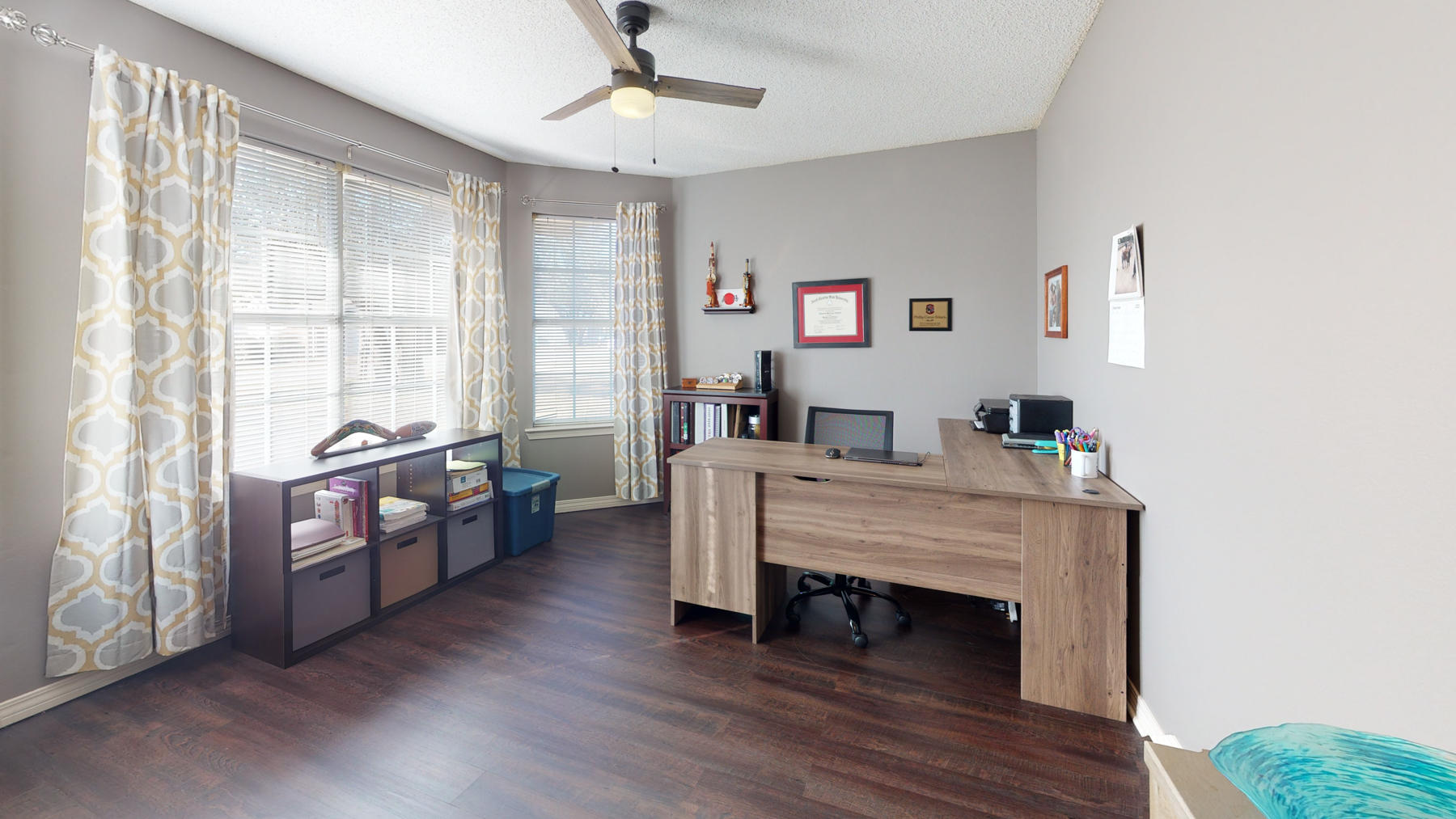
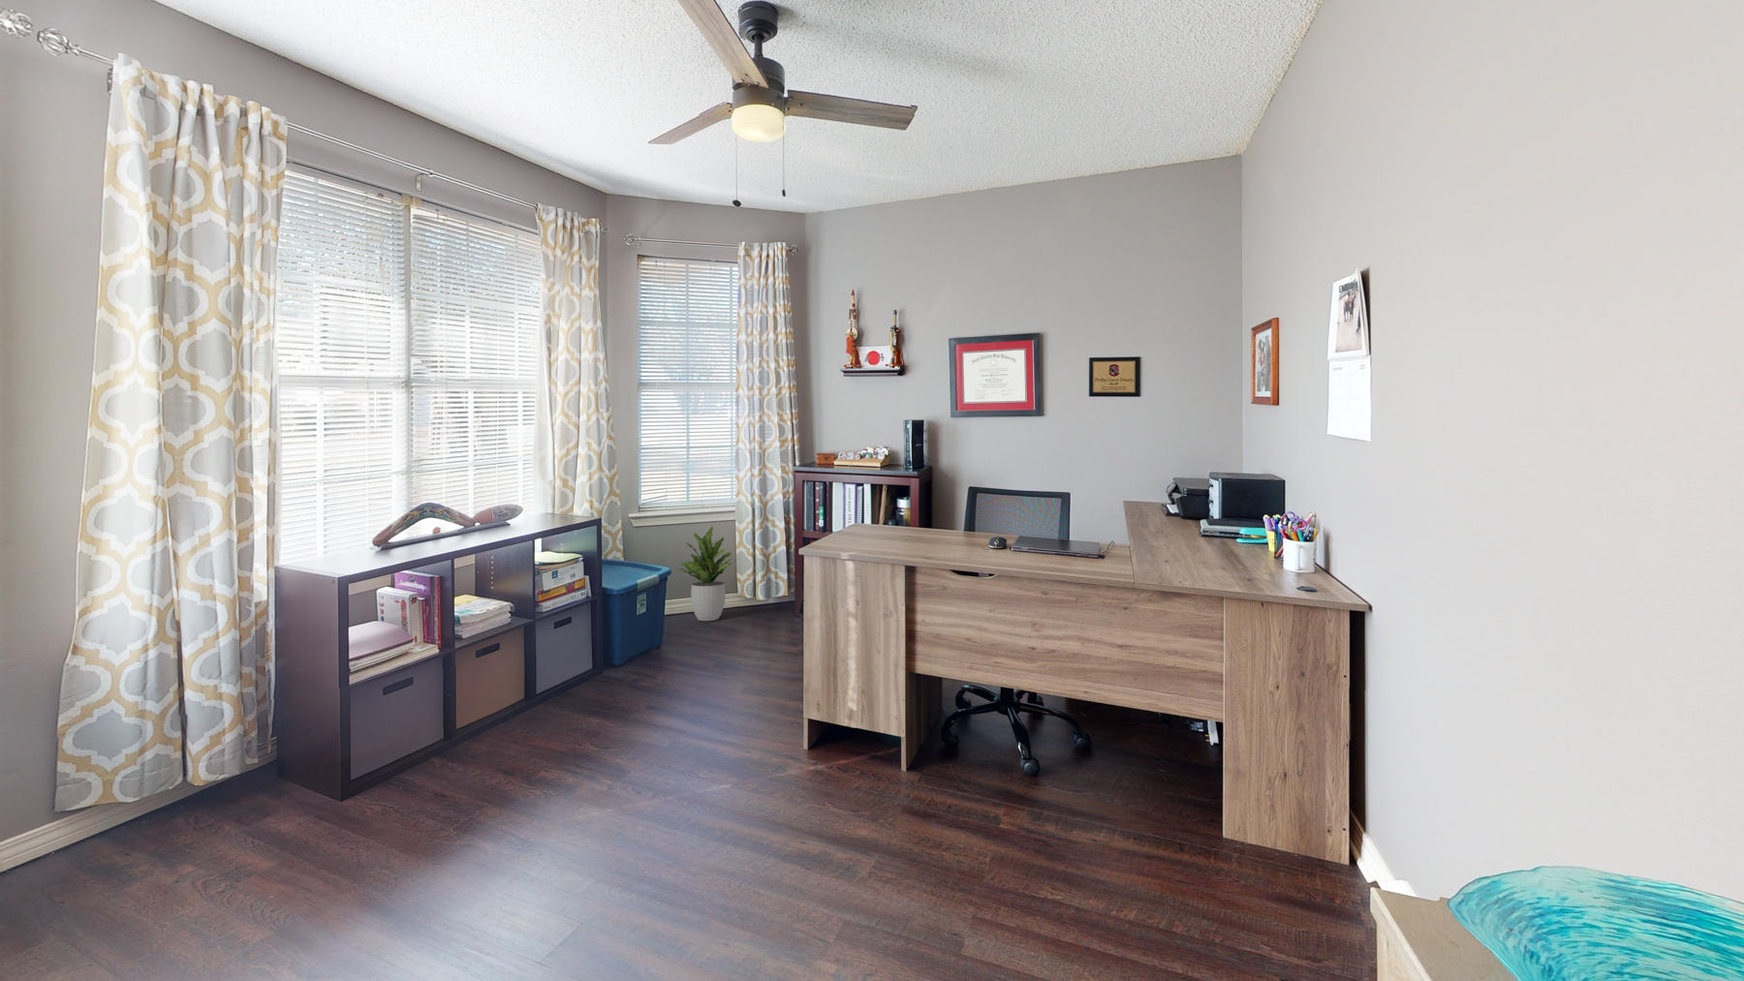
+ potted plant [674,525,733,622]
